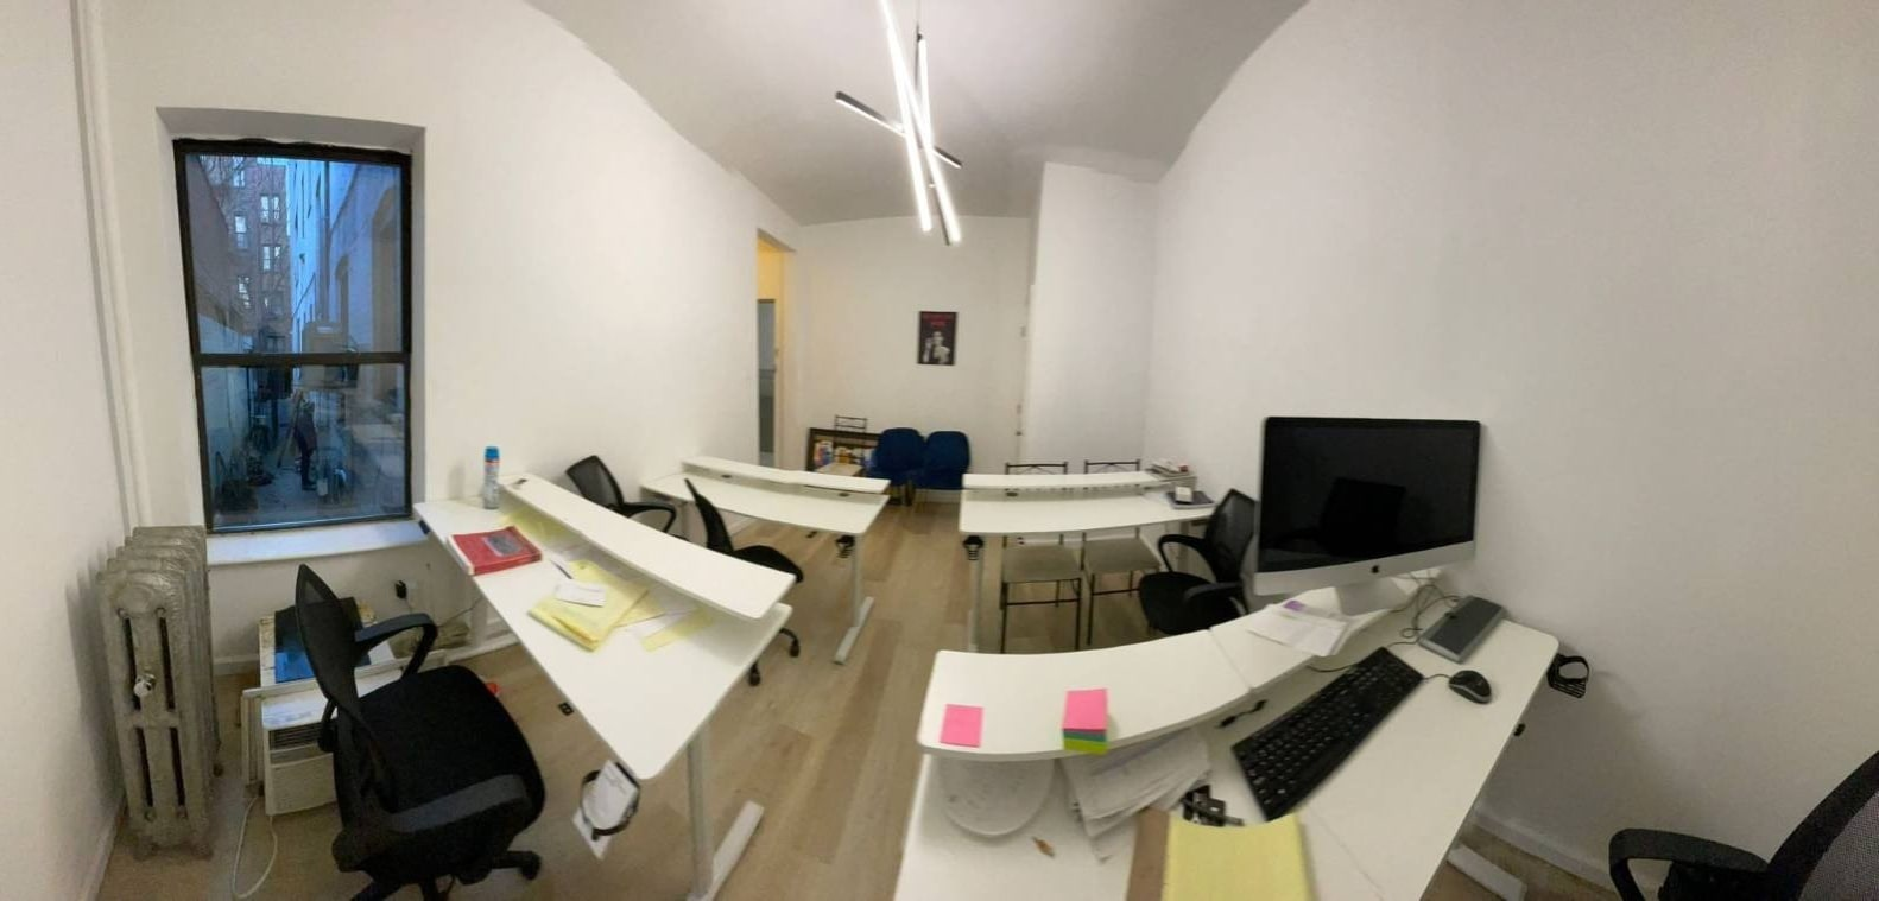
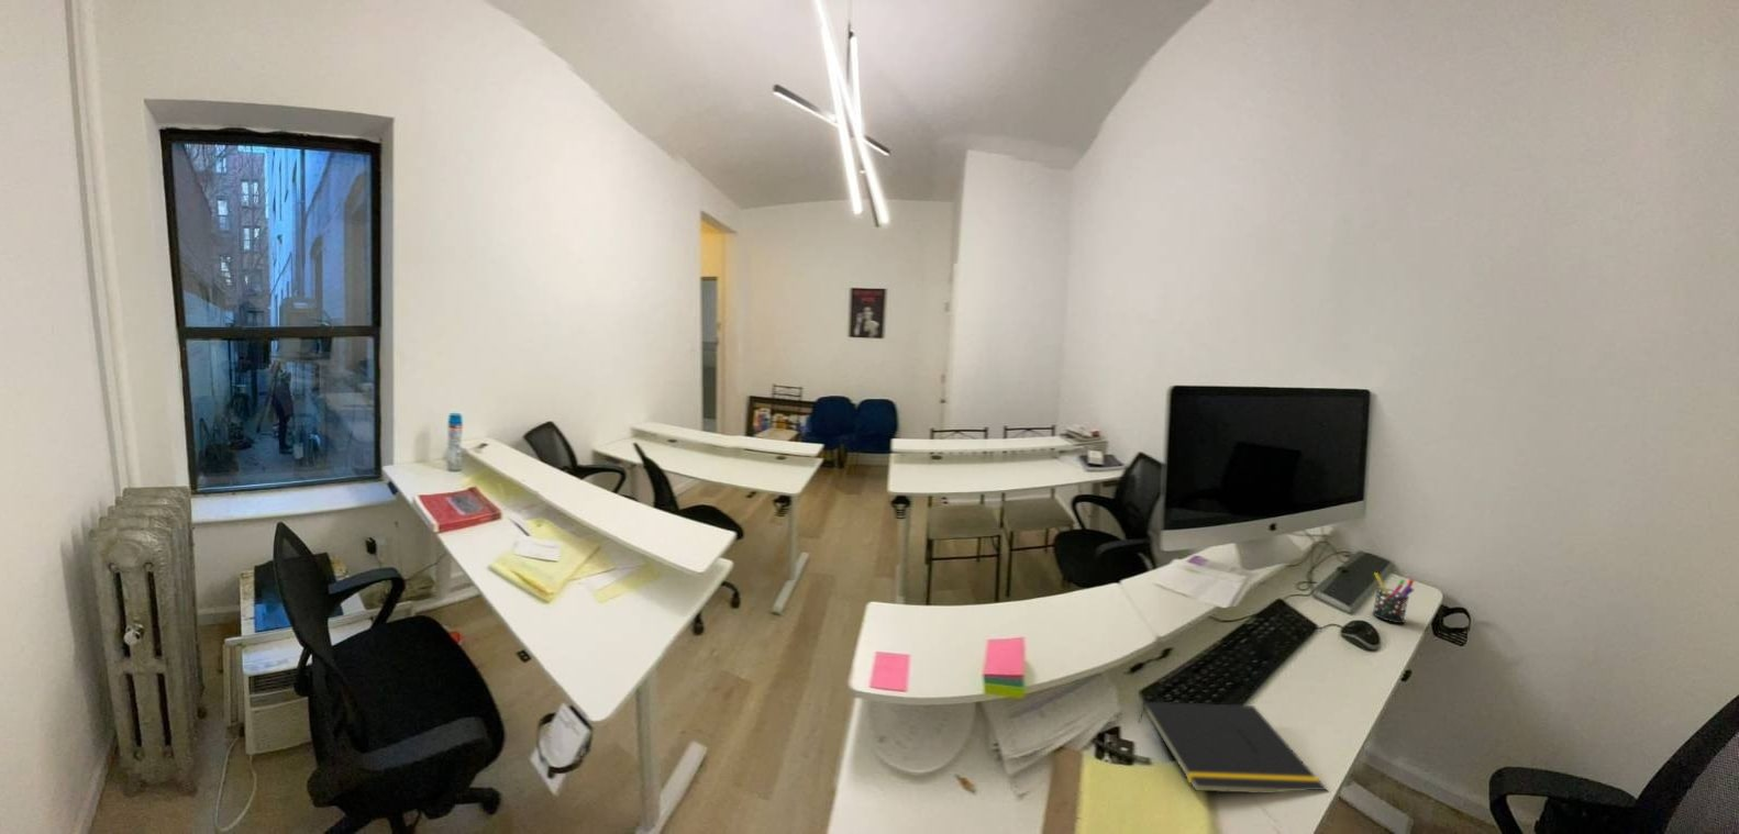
+ notepad [1137,701,1329,794]
+ pen holder [1371,571,1415,624]
